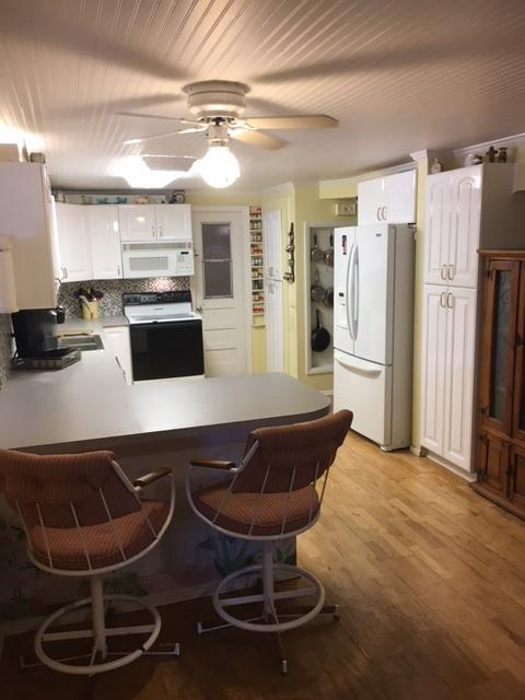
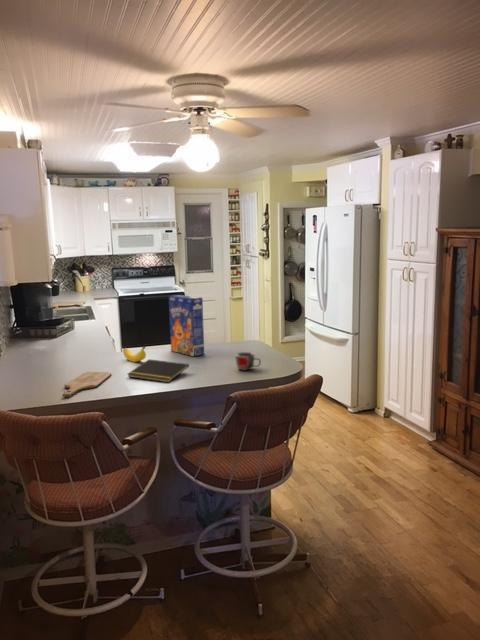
+ cutting board [61,371,112,398]
+ banana [122,345,147,363]
+ mug [234,351,262,371]
+ notepad [127,358,190,383]
+ cereal box [168,294,205,357]
